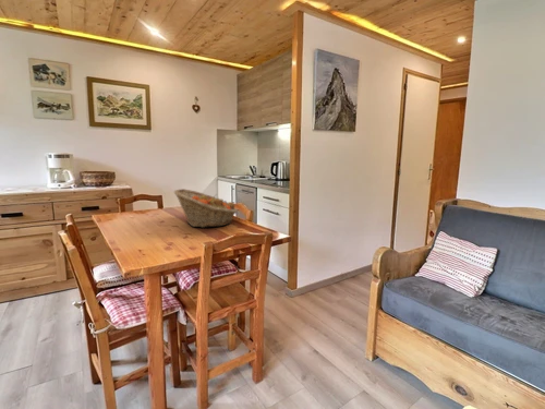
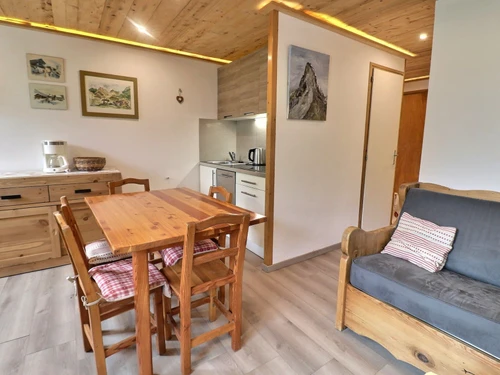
- fruit basket [173,188,239,229]
